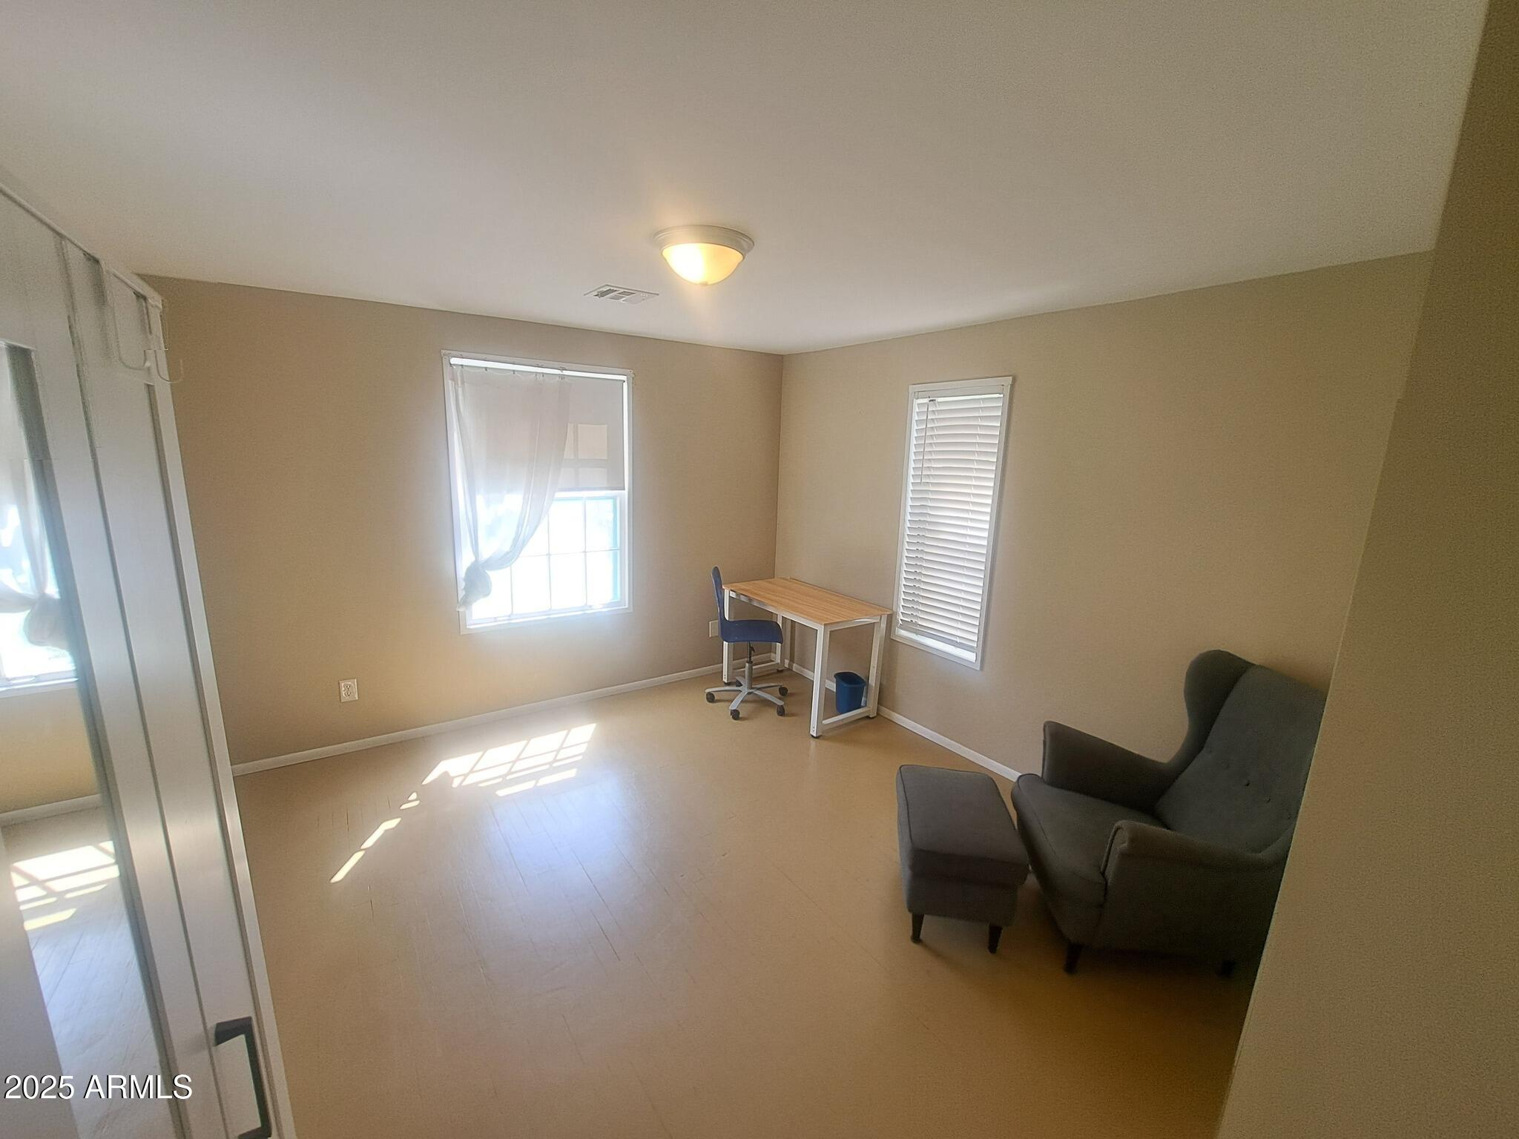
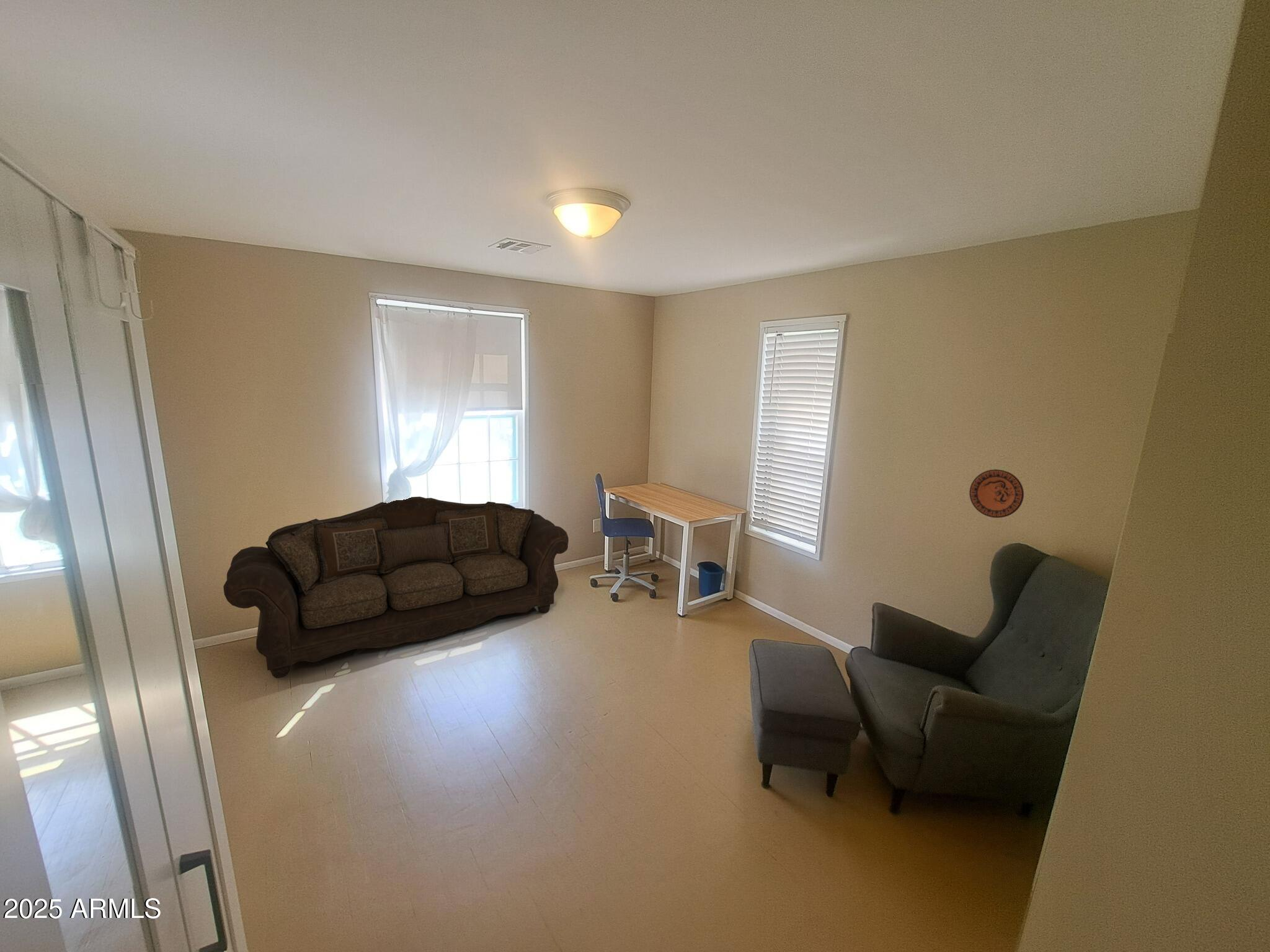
+ decorative plate [969,469,1024,518]
+ sofa [223,496,569,679]
